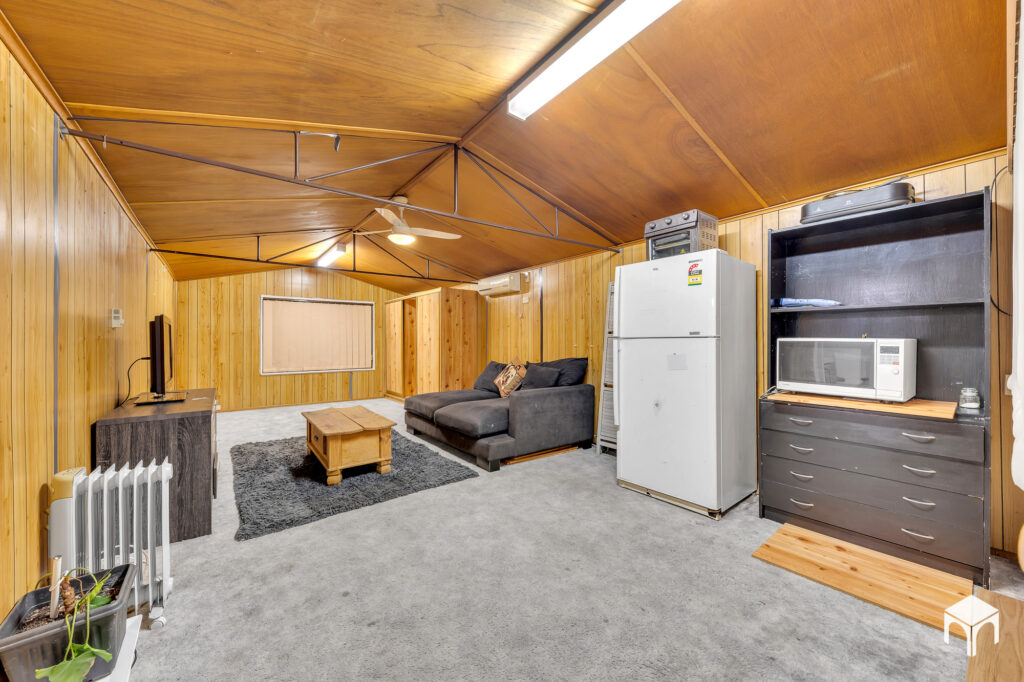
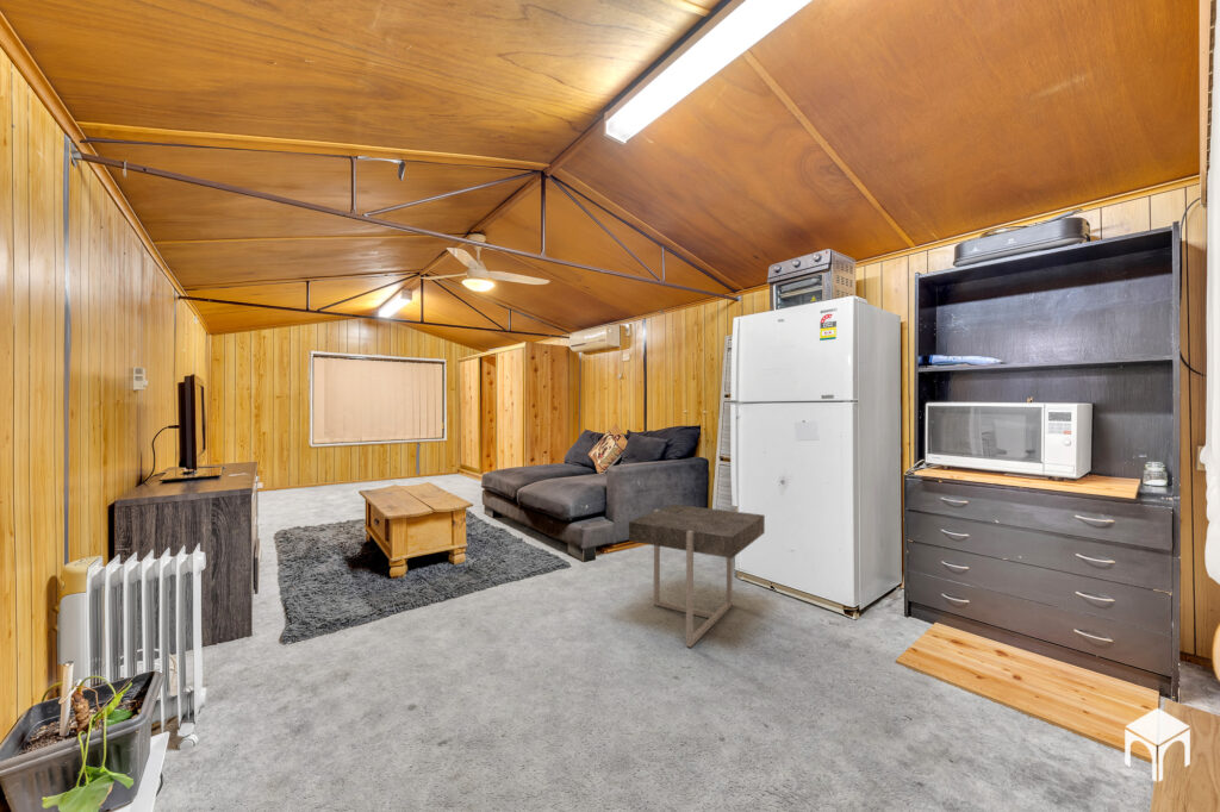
+ side table [628,504,766,648]
